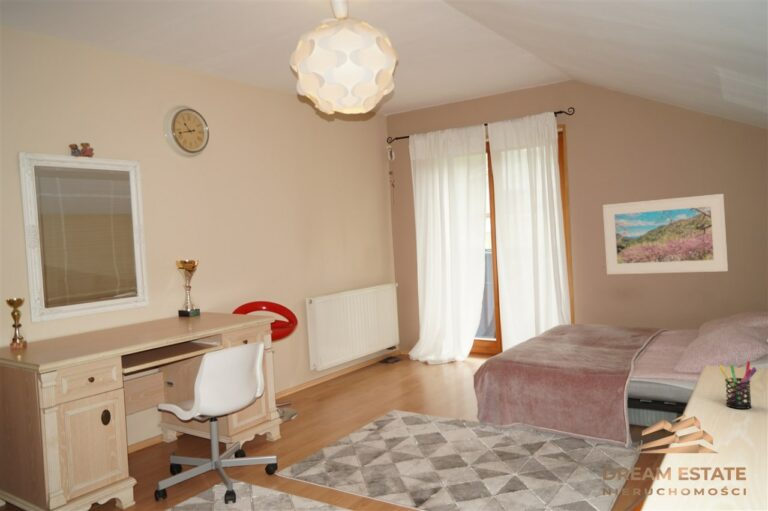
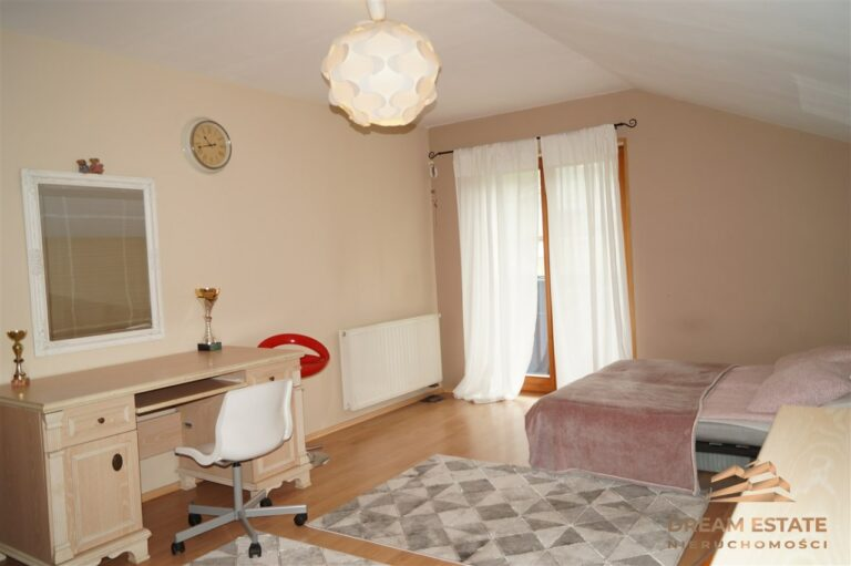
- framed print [602,193,729,275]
- pen holder [718,360,758,410]
